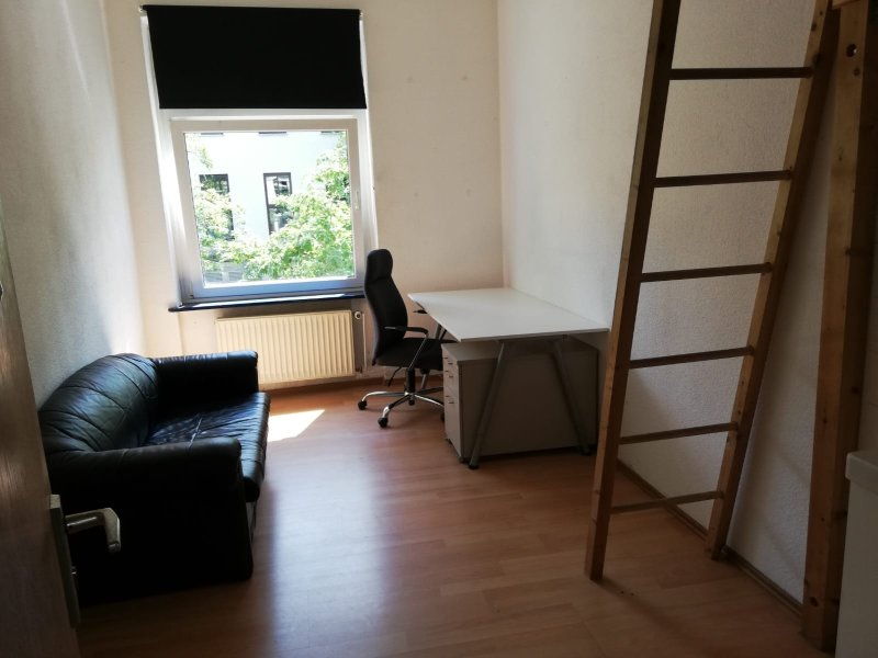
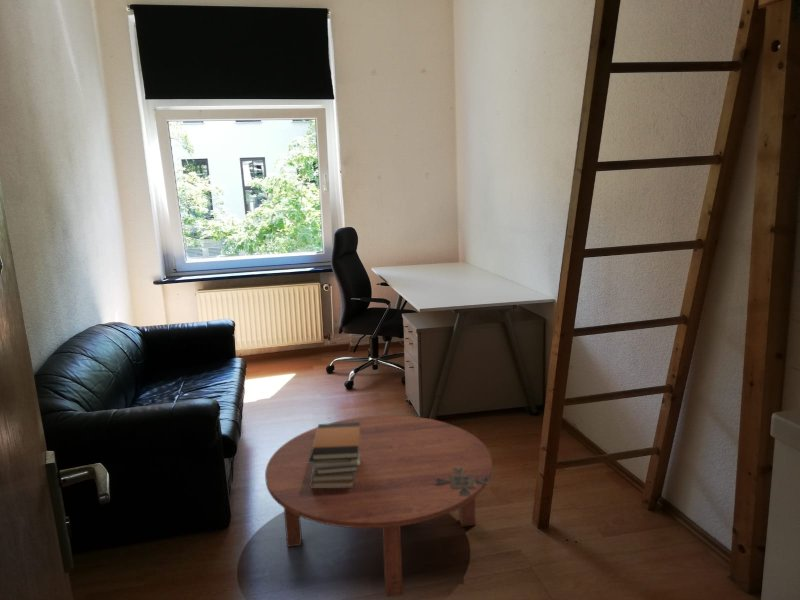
+ book stack [308,422,360,488]
+ coffee table [264,414,493,598]
+ rug [435,468,490,495]
